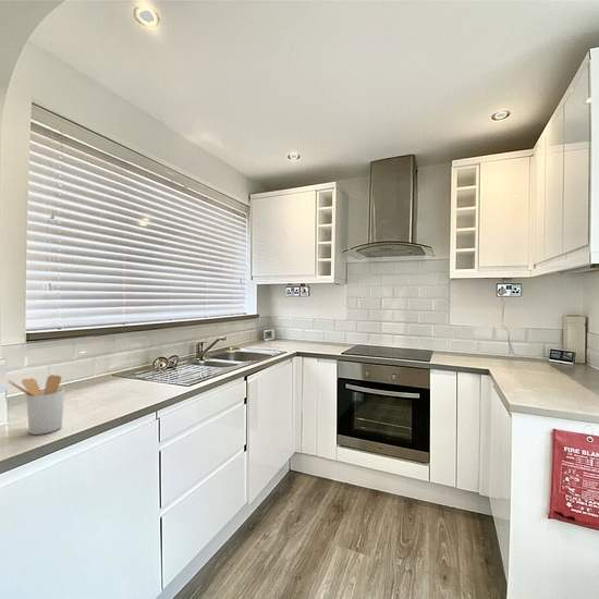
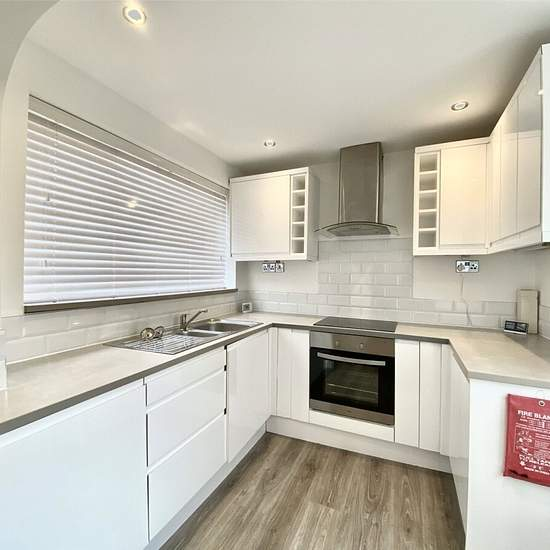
- utensil holder [7,374,65,436]
